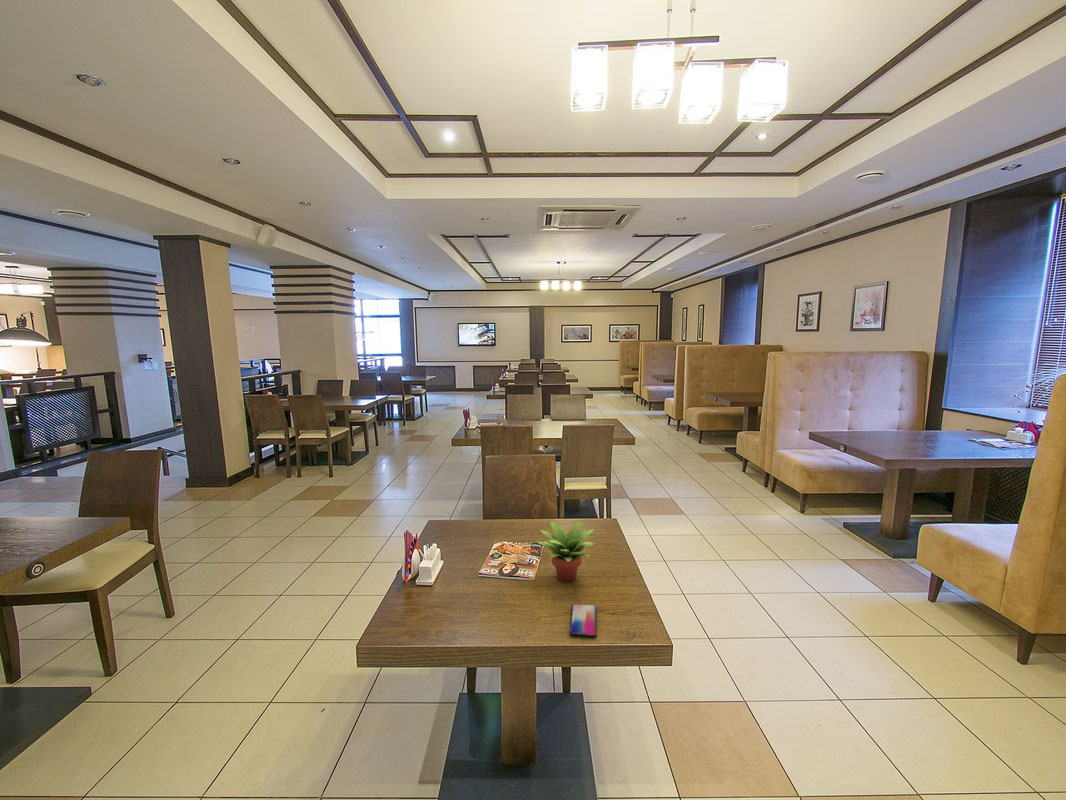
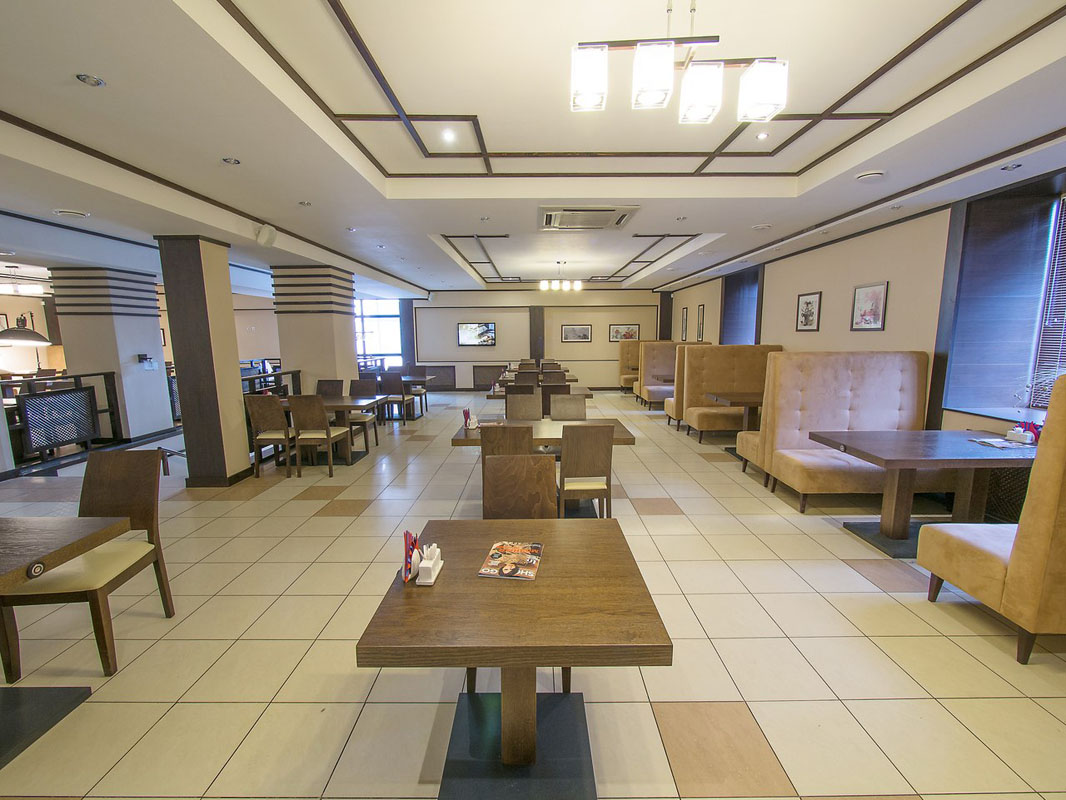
- smartphone [568,603,598,639]
- succulent plant [536,519,597,583]
